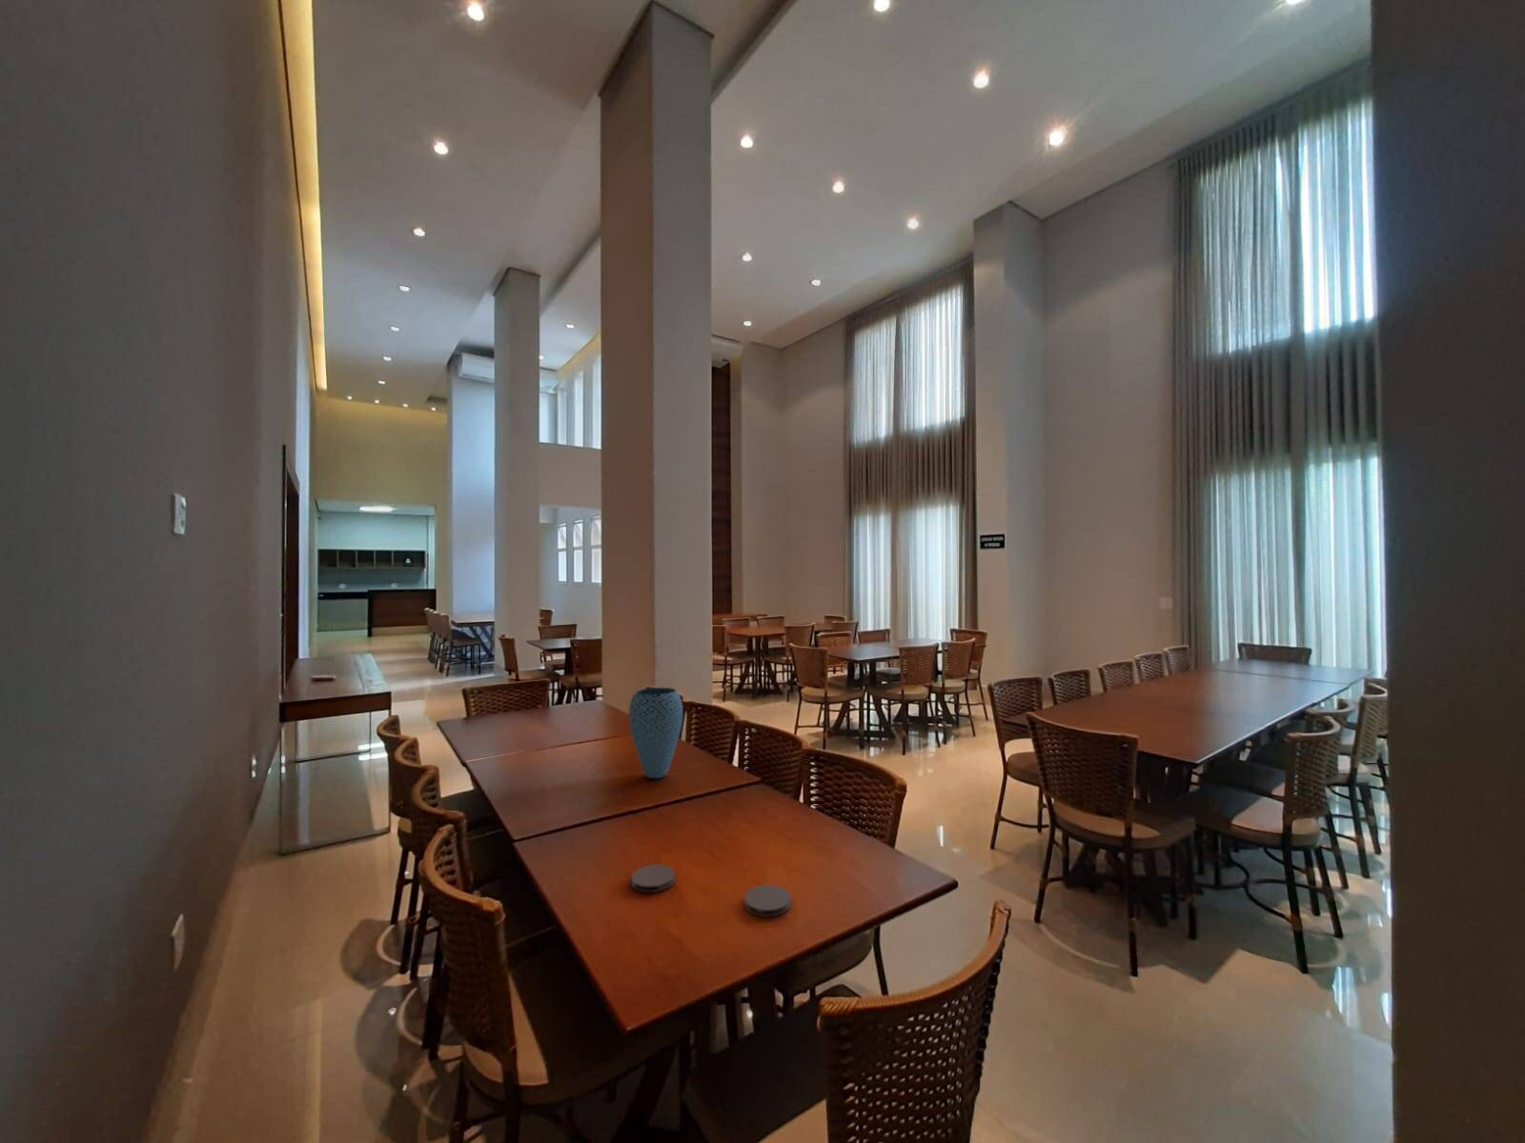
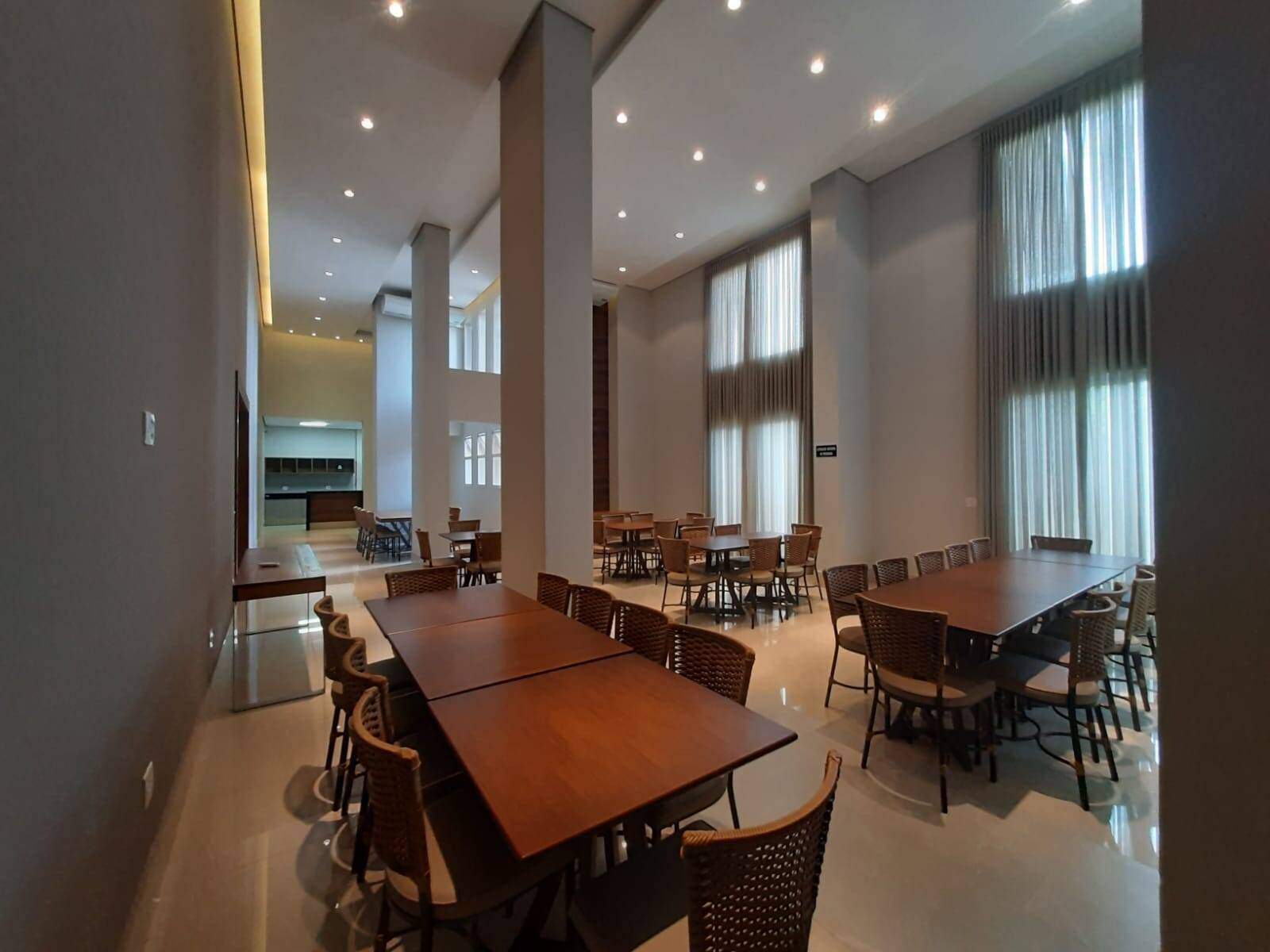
- coaster [630,864,676,893]
- vase [628,687,683,779]
- coaster [743,884,793,917]
